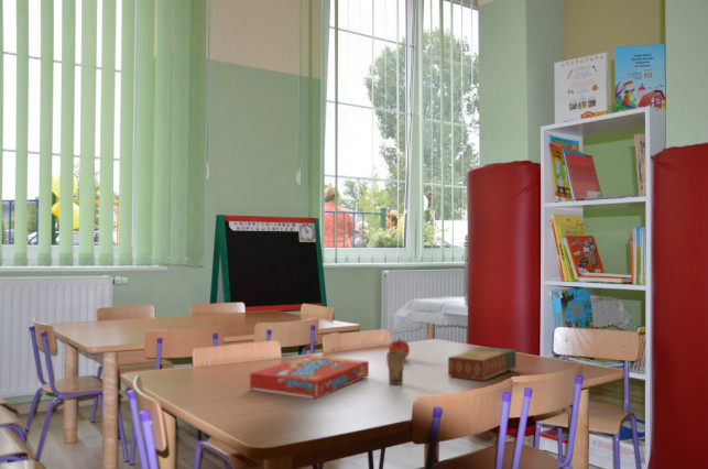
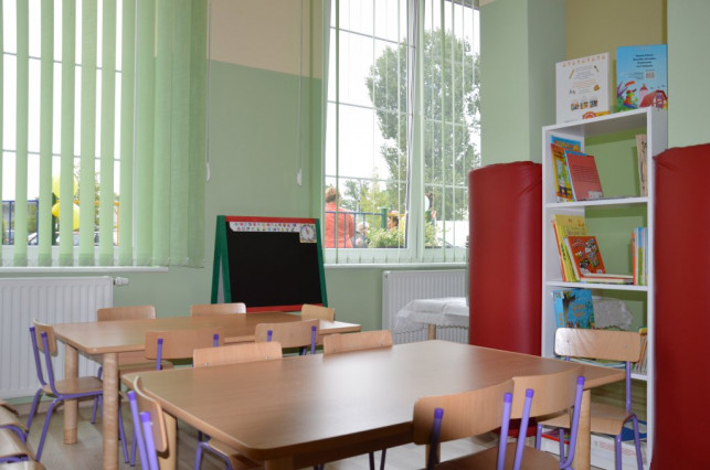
- cup [385,345,406,385]
- apple [388,337,411,360]
- snack box [249,355,370,400]
- book [447,346,518,381]
